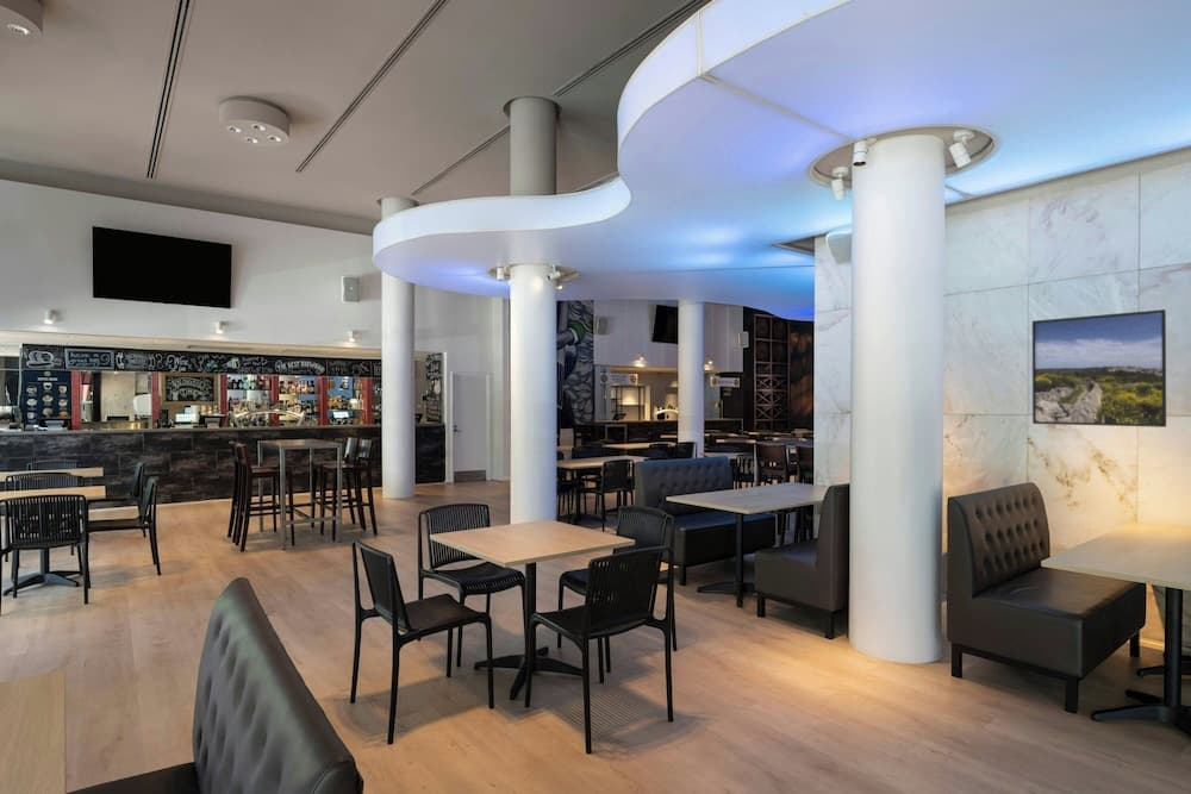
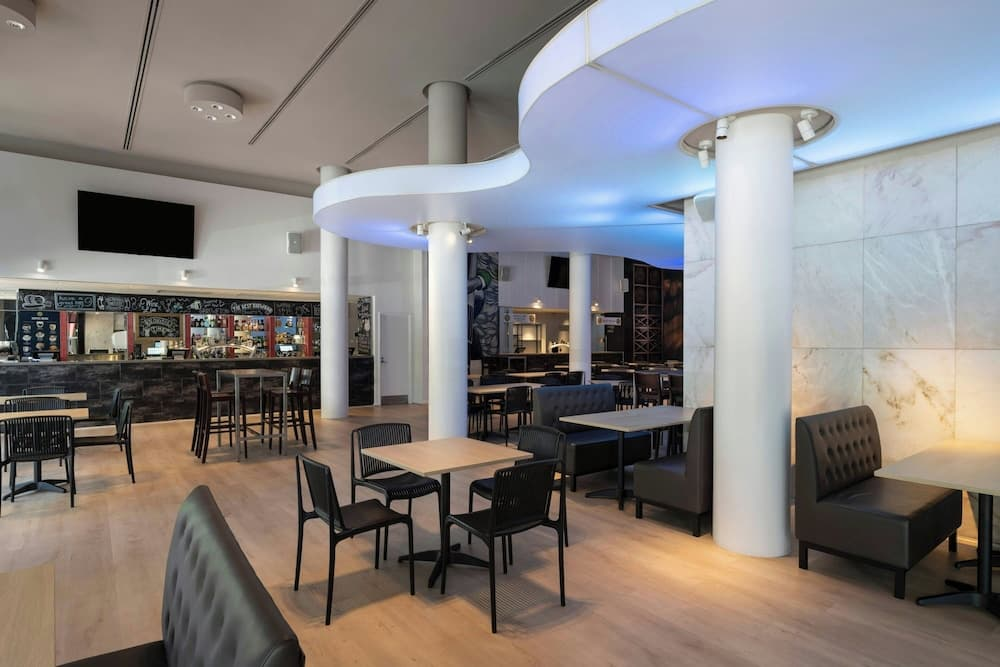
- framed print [1031,308,1167,429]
